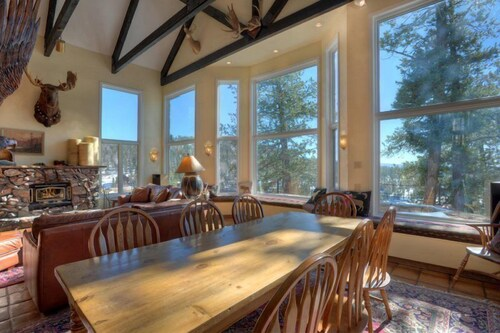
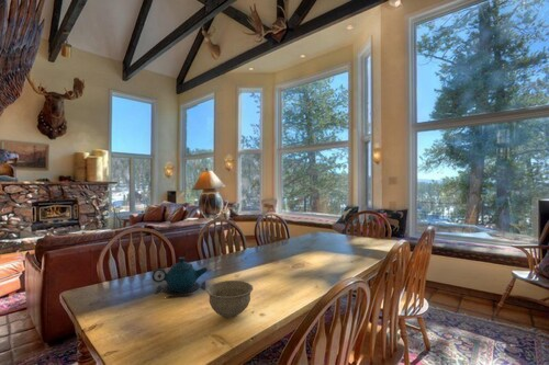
+ teapot [152,256,209,298]
+ bowl [205,280,254,319]
